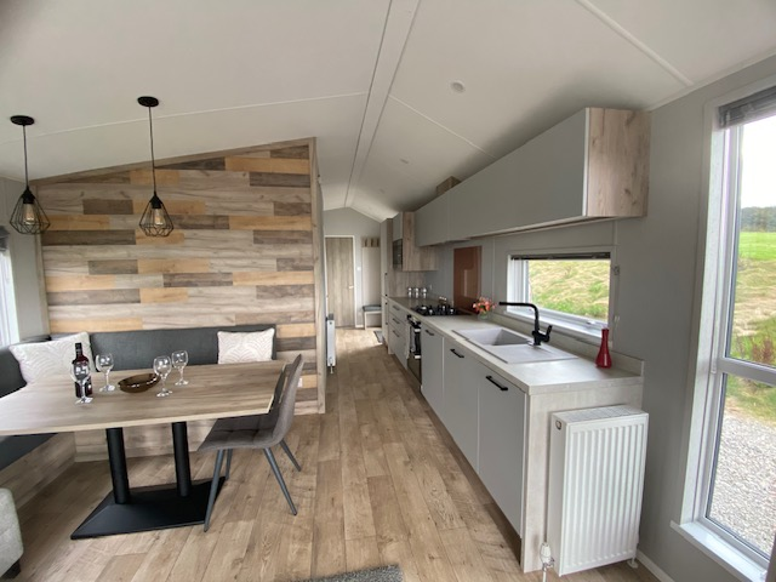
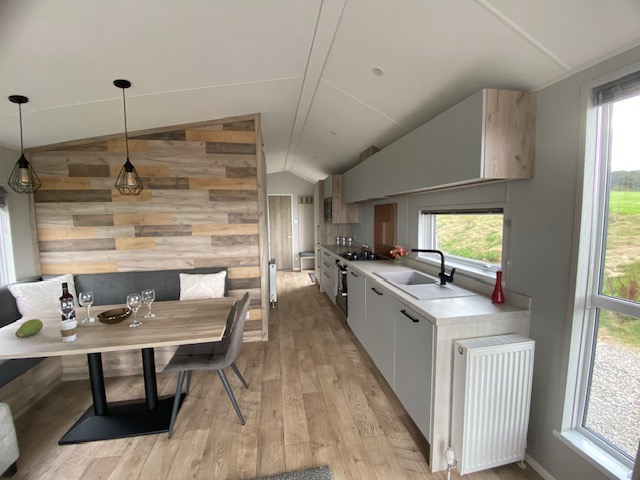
+ coffee cup [57,318,79,343]
+ fruit [14,318,44,339]
